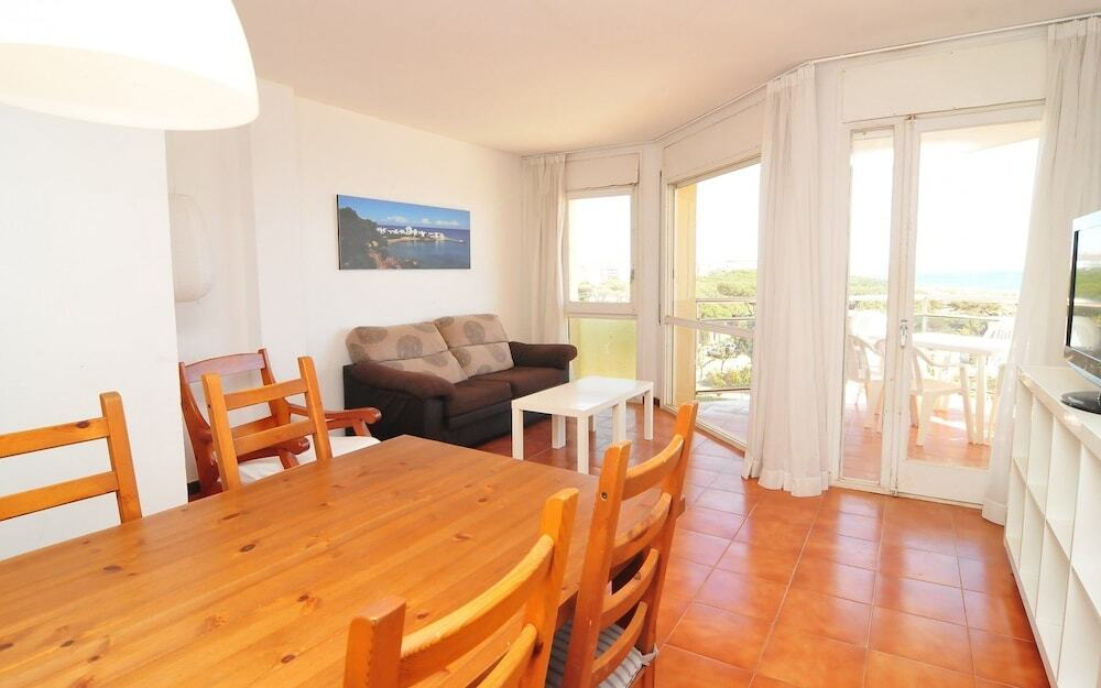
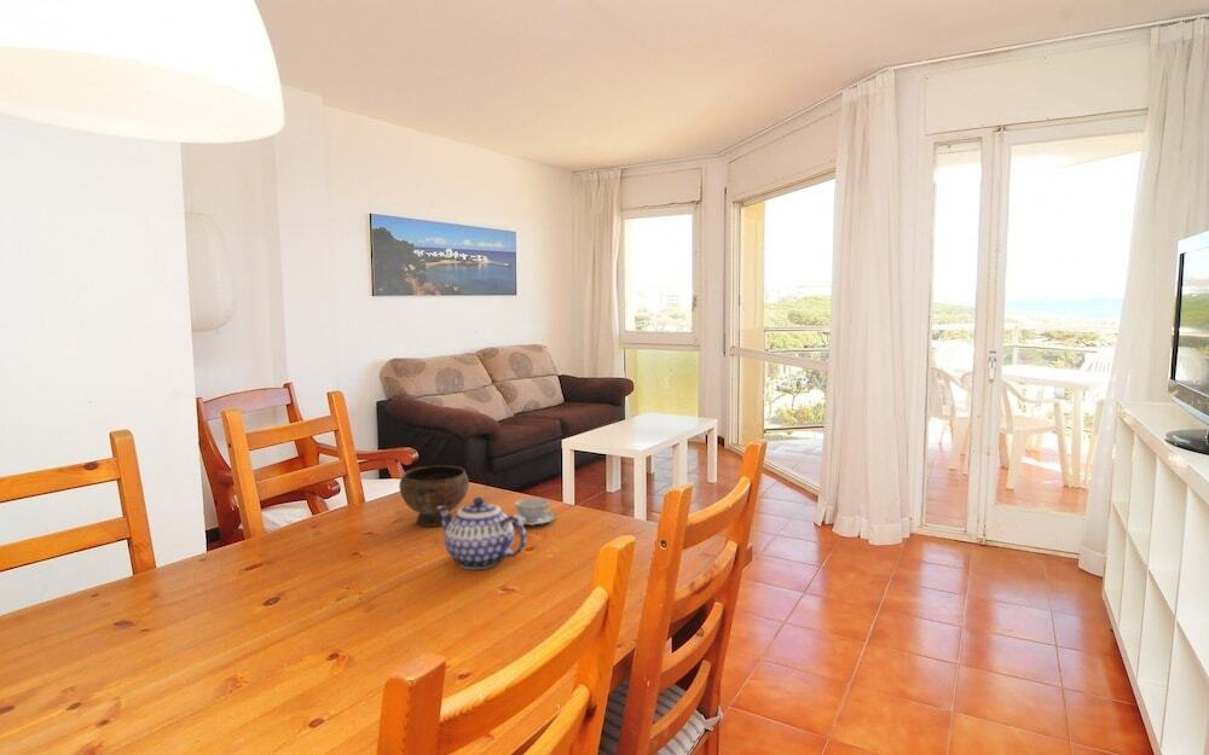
+ bowl [398,464,470,528]
+ teapot [436,495,528,570]
+ chinaware [511,496,557,527]
